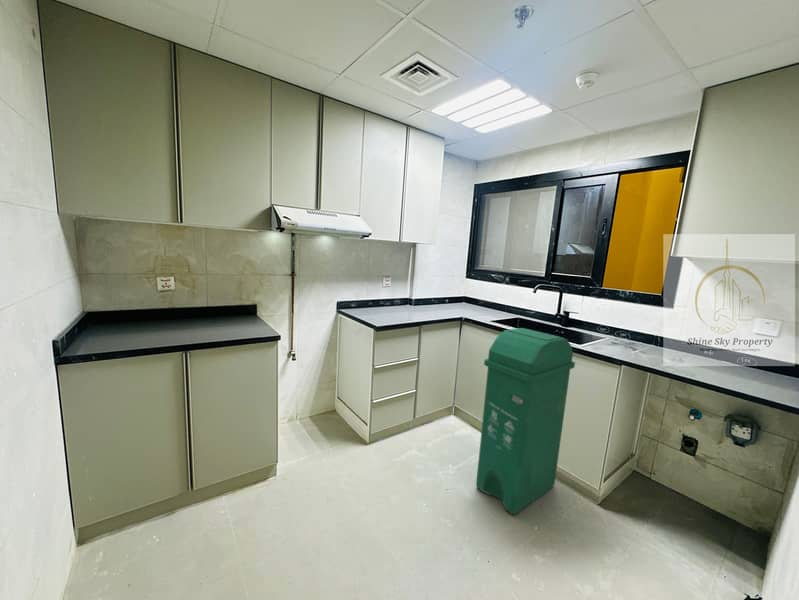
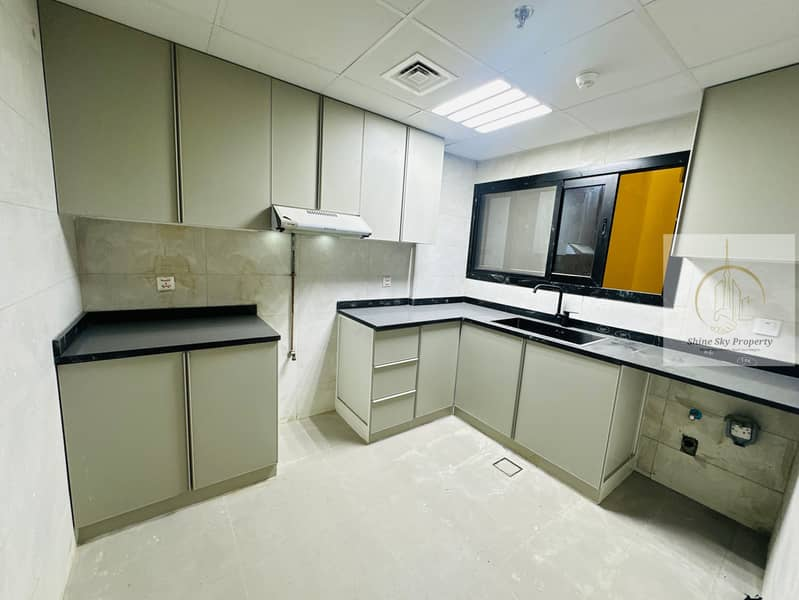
- trash bin [475,327,576,515]
